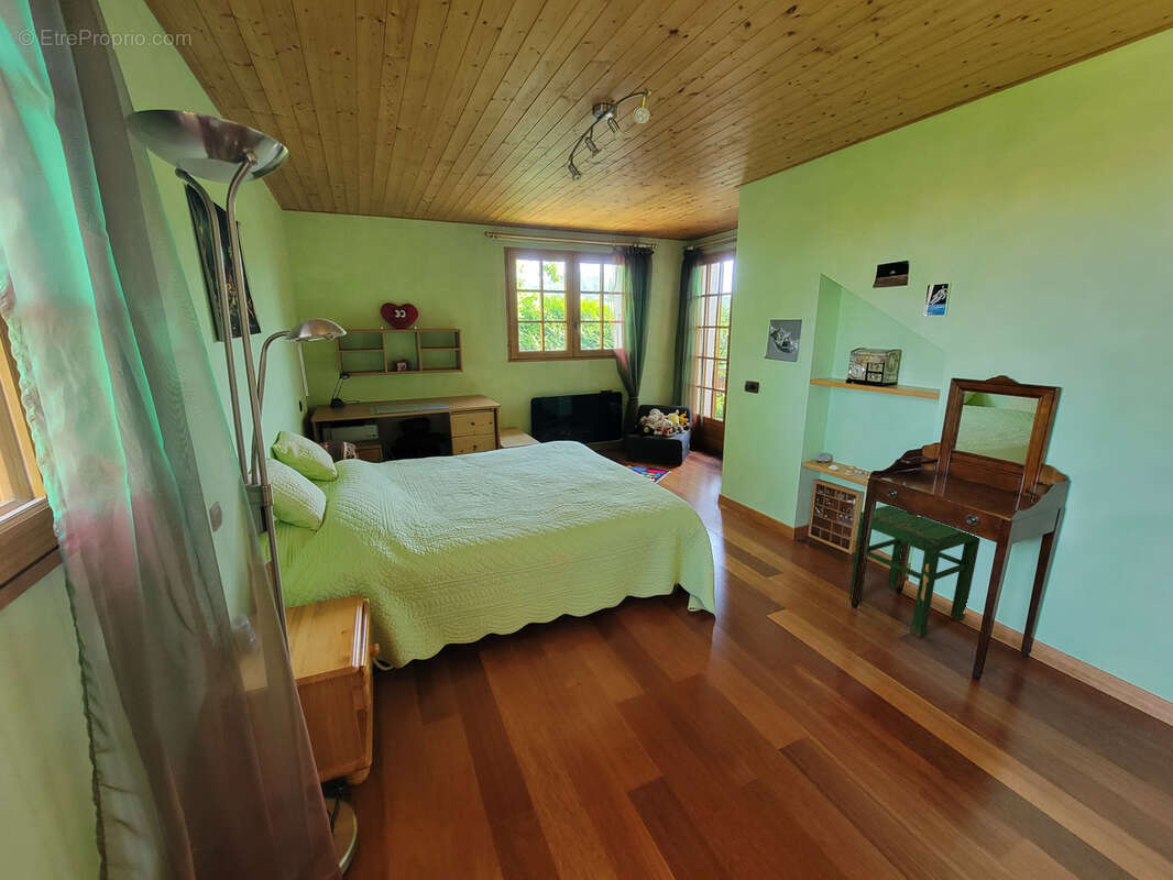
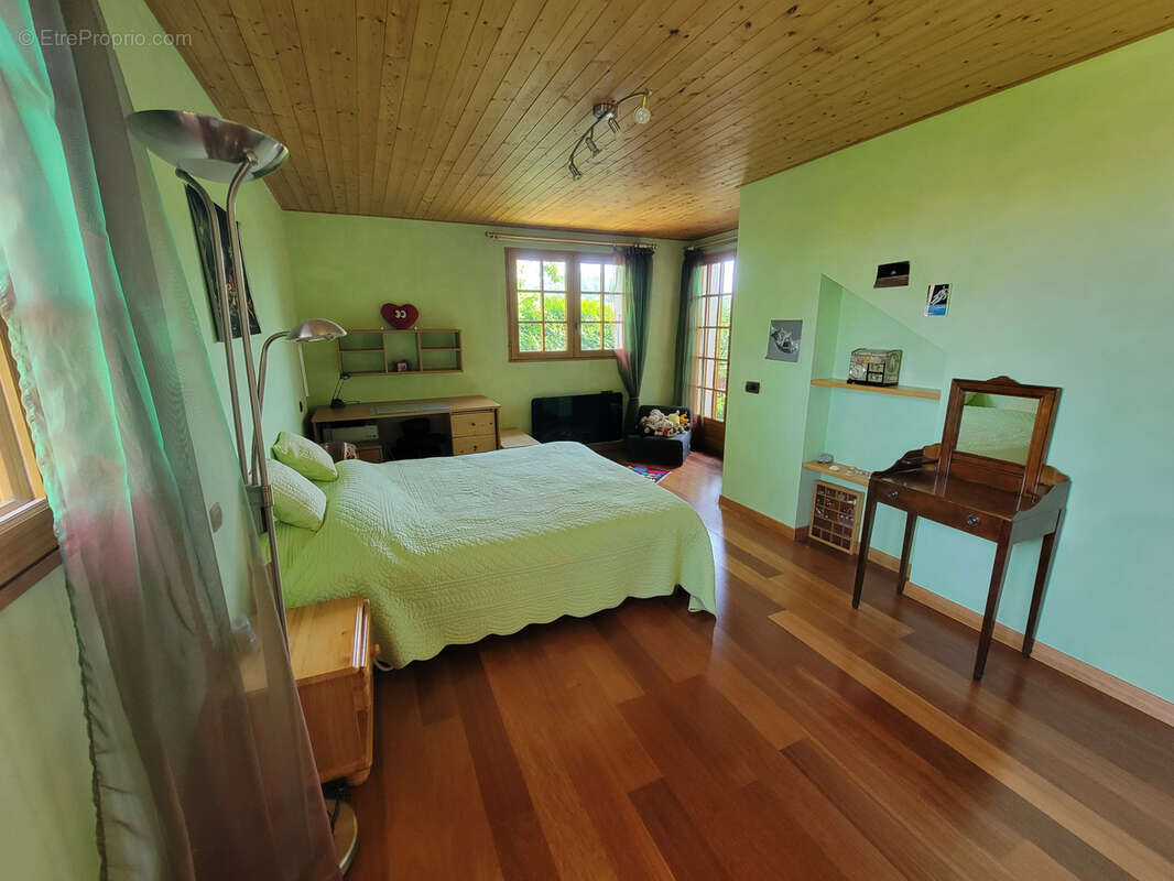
- stool [848,505,982,639]
